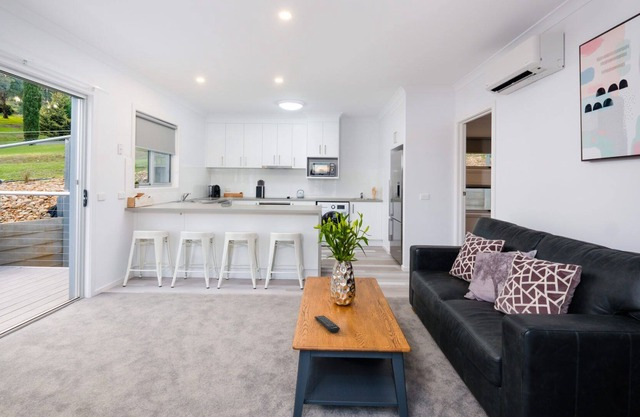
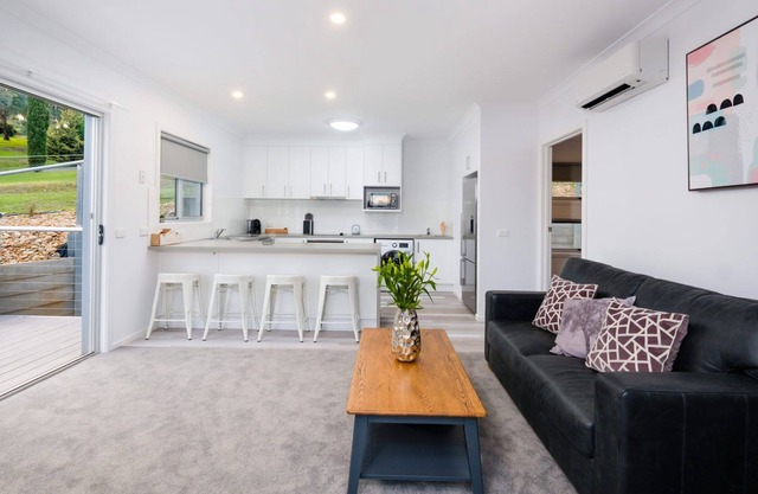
- remote control [313,314,341,334]
